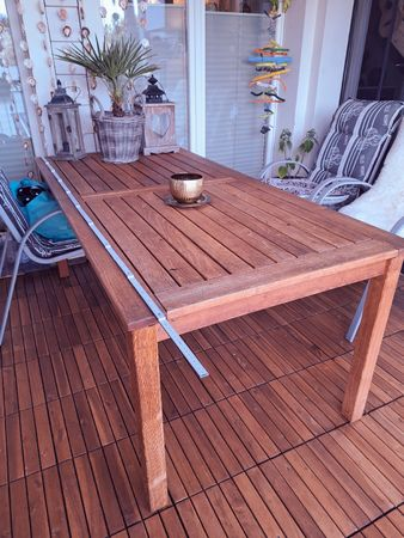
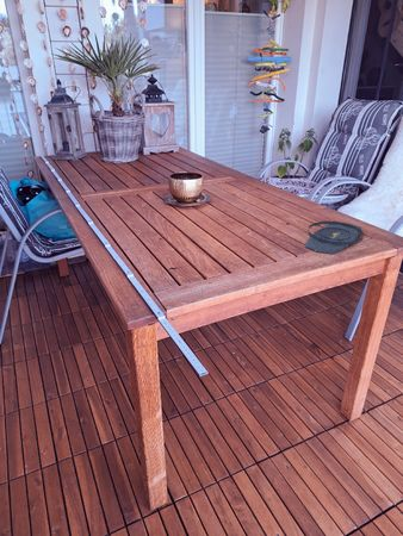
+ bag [304,208,365,255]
